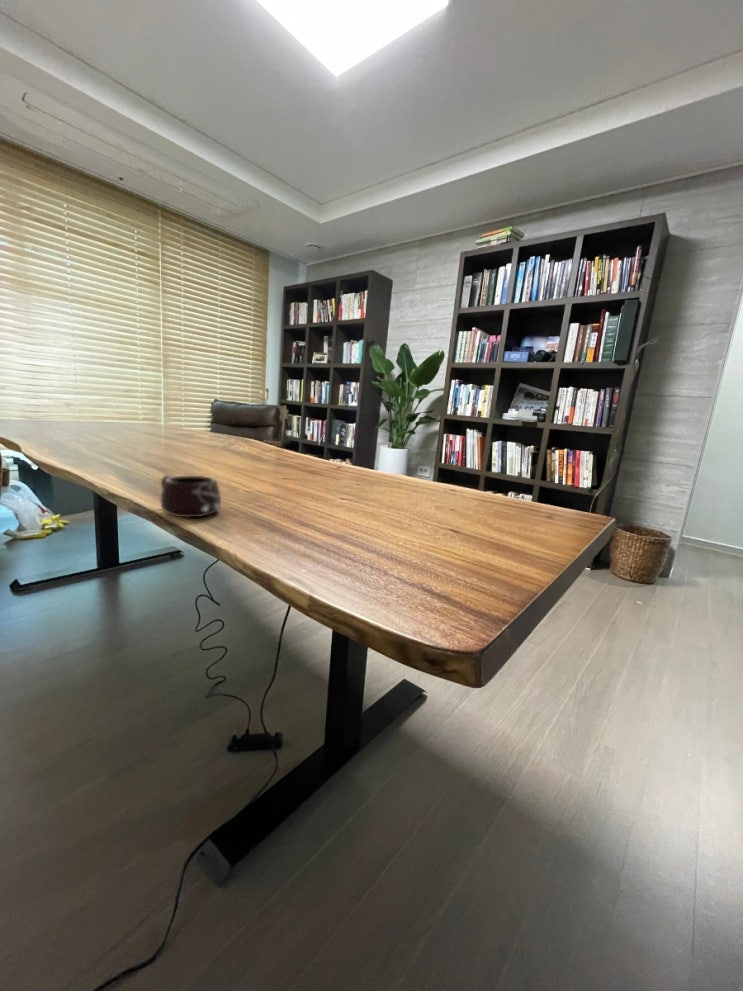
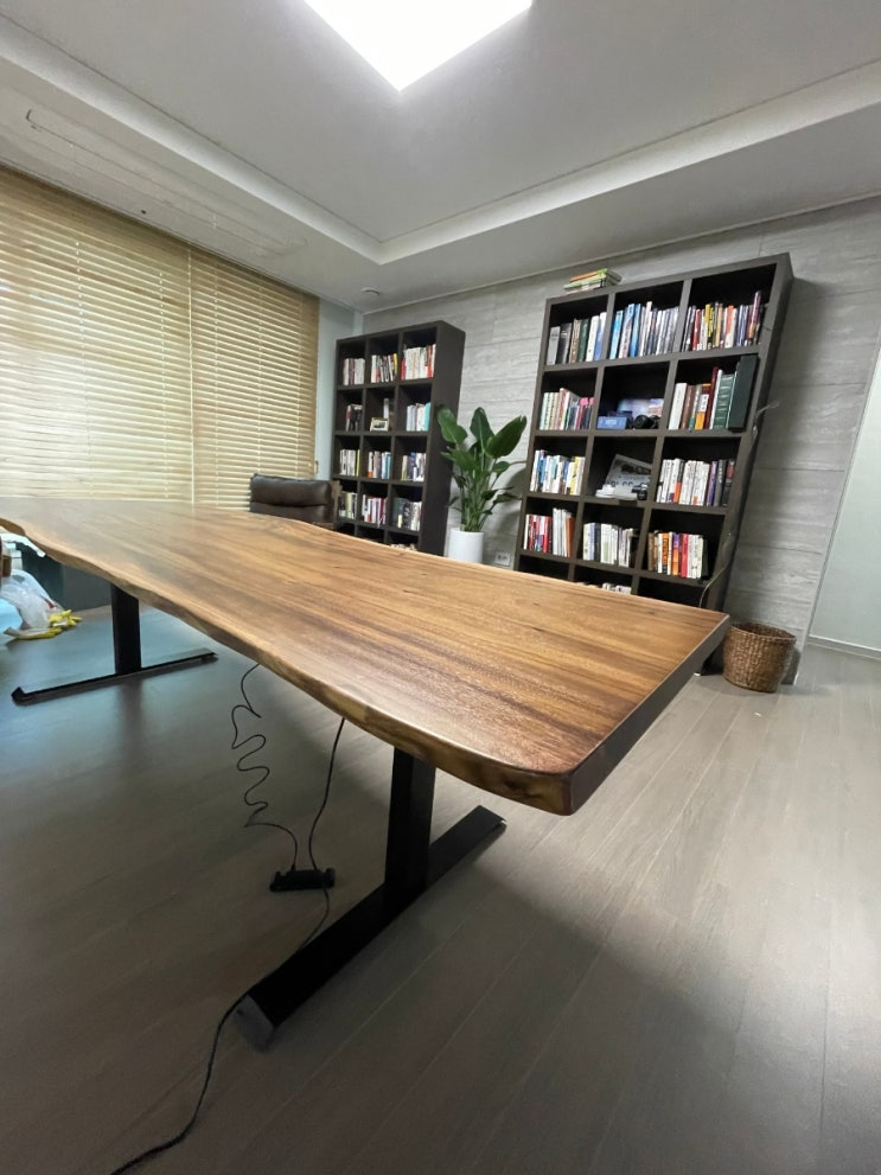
- mug [159,474,222,519]
